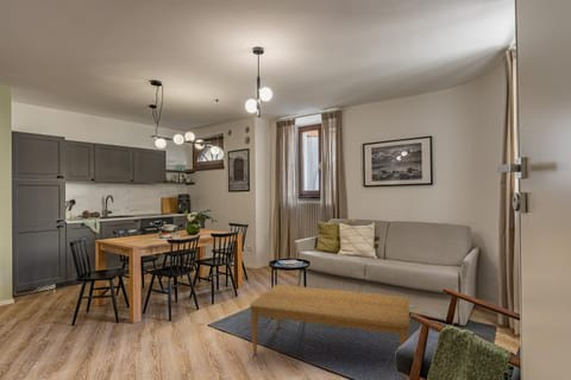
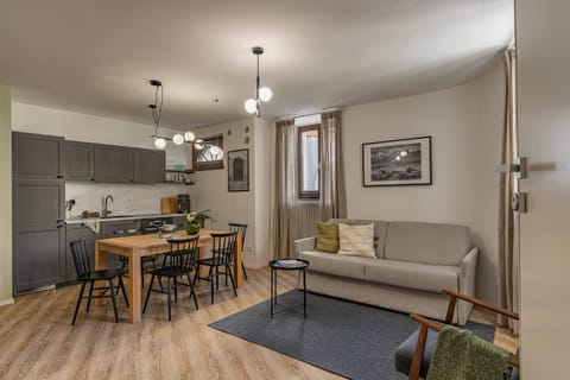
- coffee table [249,284,410,380]
